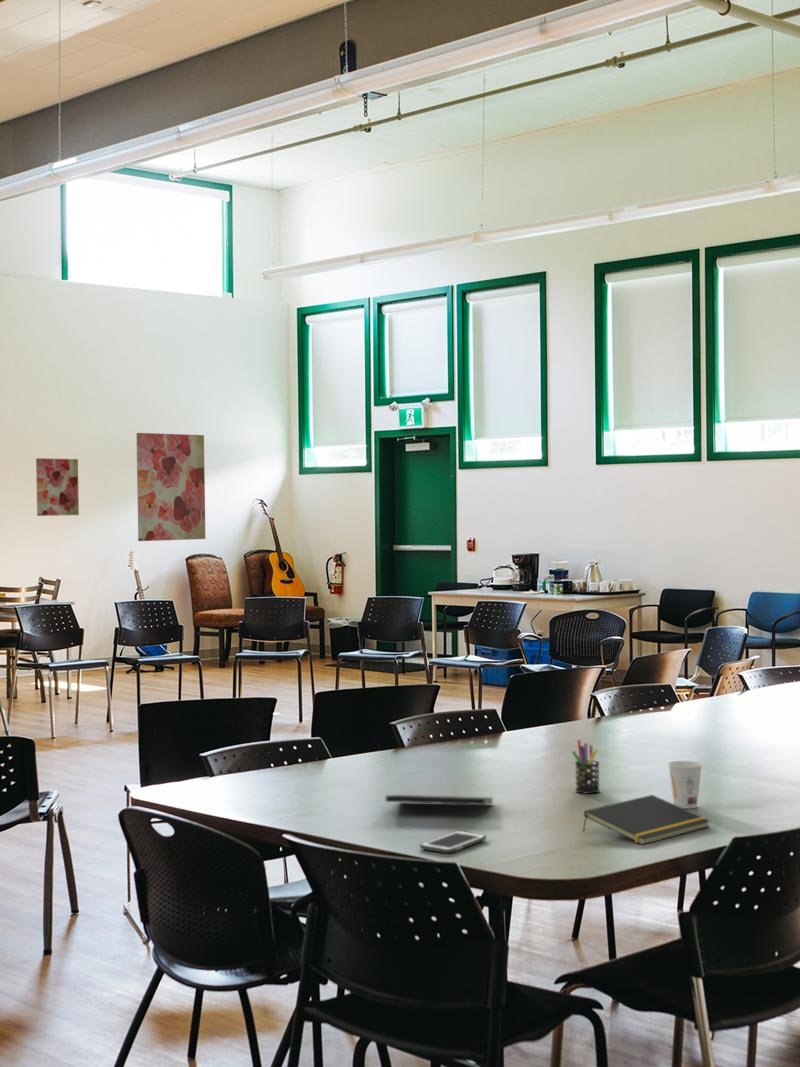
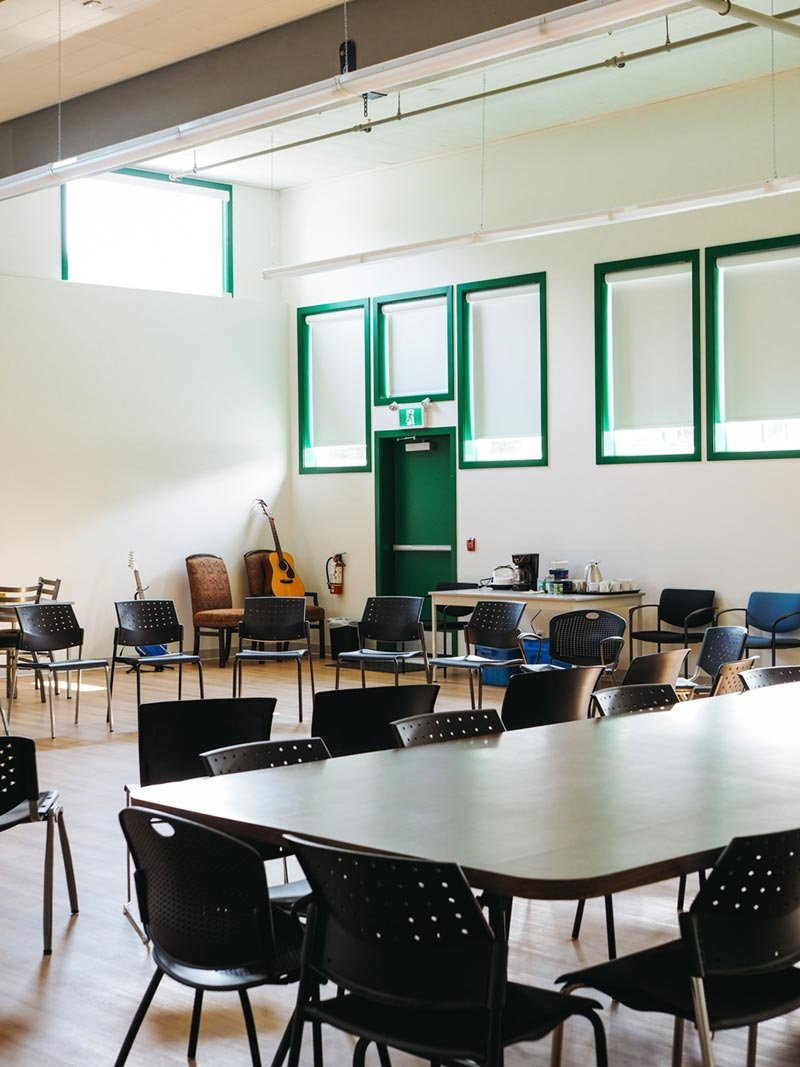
- wall art [35,457,80,517]
- cup [667,760,703,810]
- notepad [582,794,711,846]
- notepad [385,794,494,820]
- pen holder [571,739,601,795]
- cell phone [419,830,487,854]
- wall art [135,432,207,542]
